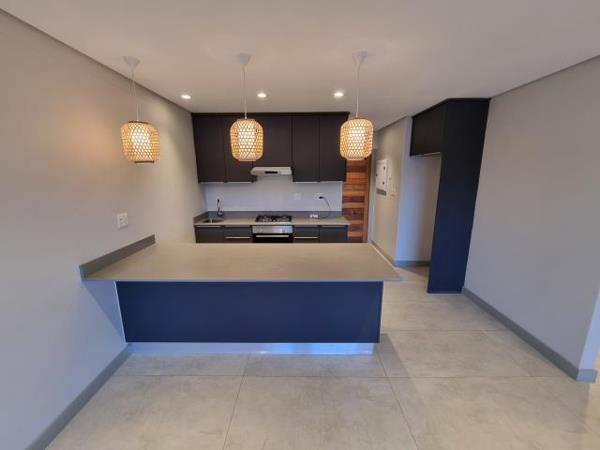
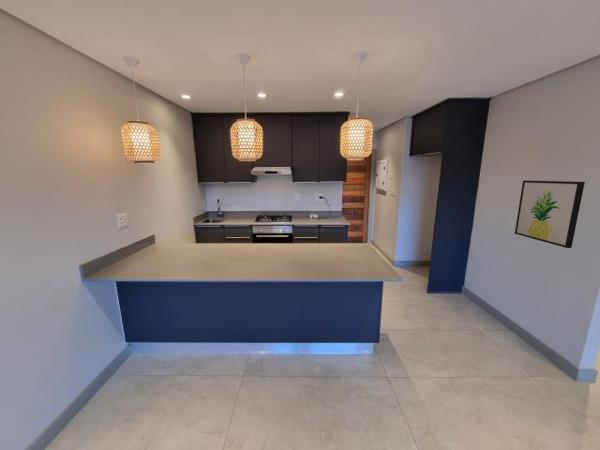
+ wall art [514,179,586,249]
